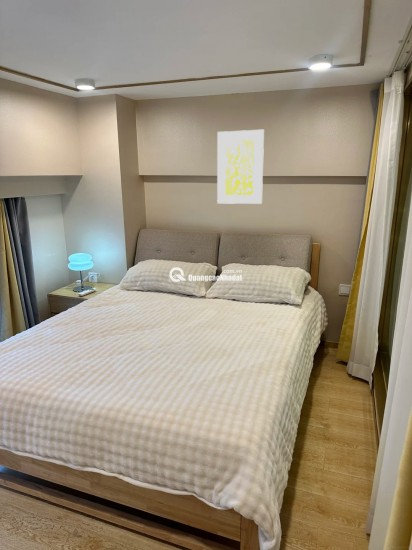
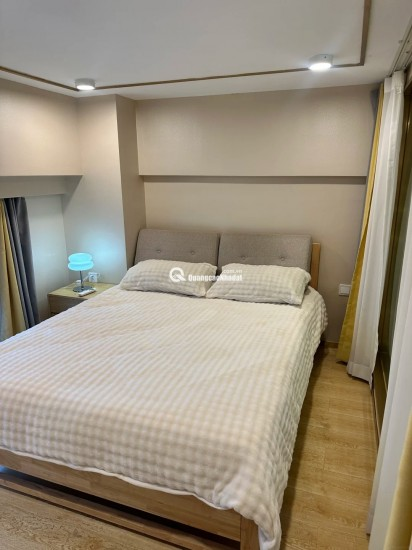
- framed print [216,129,265,205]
